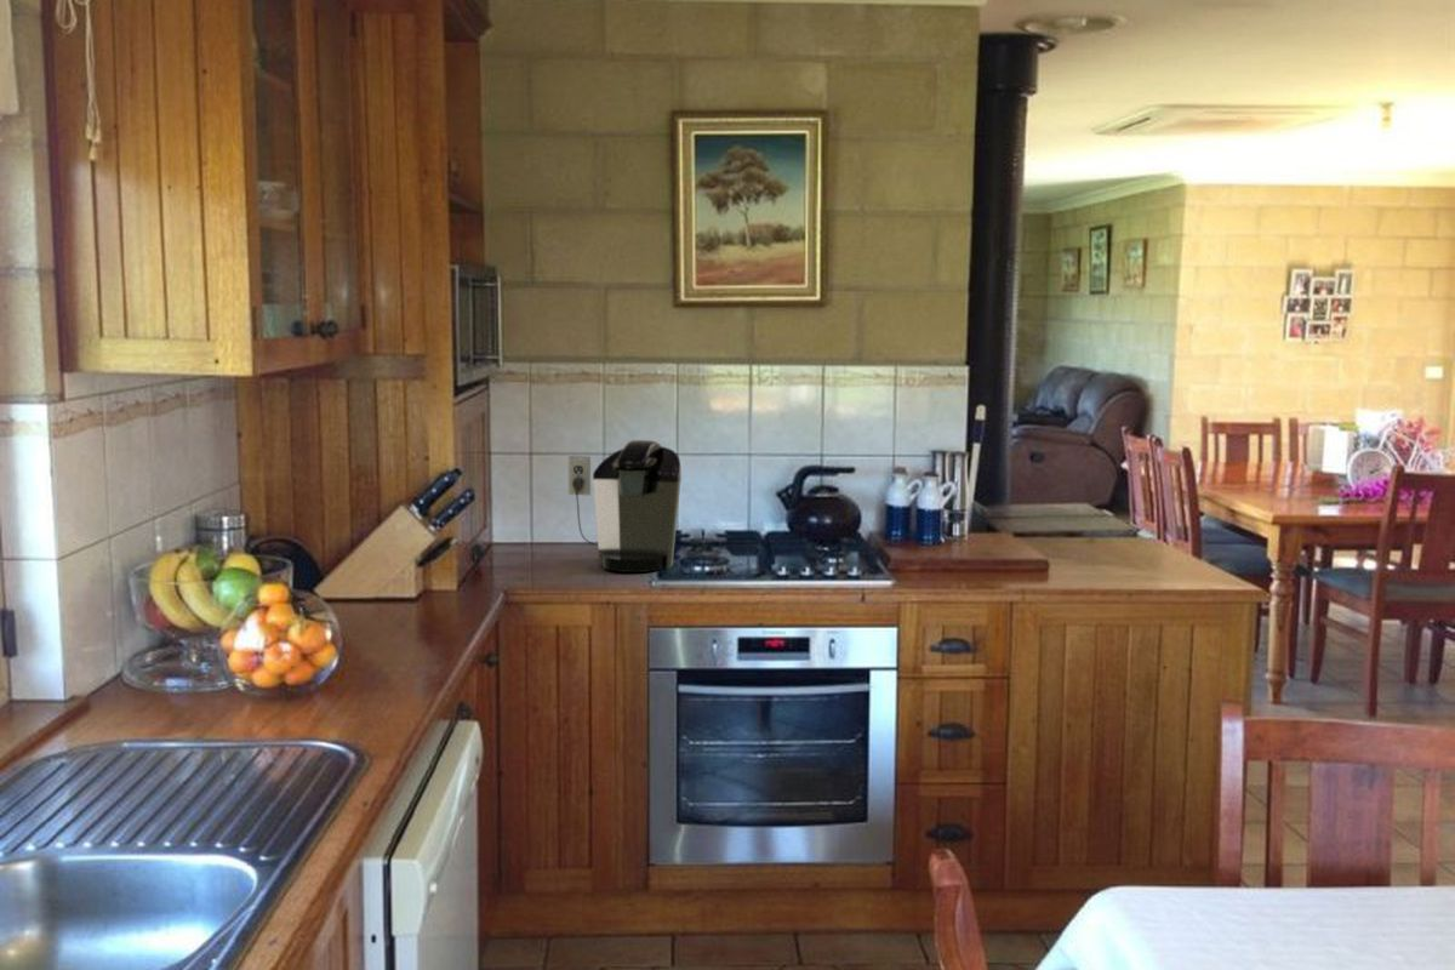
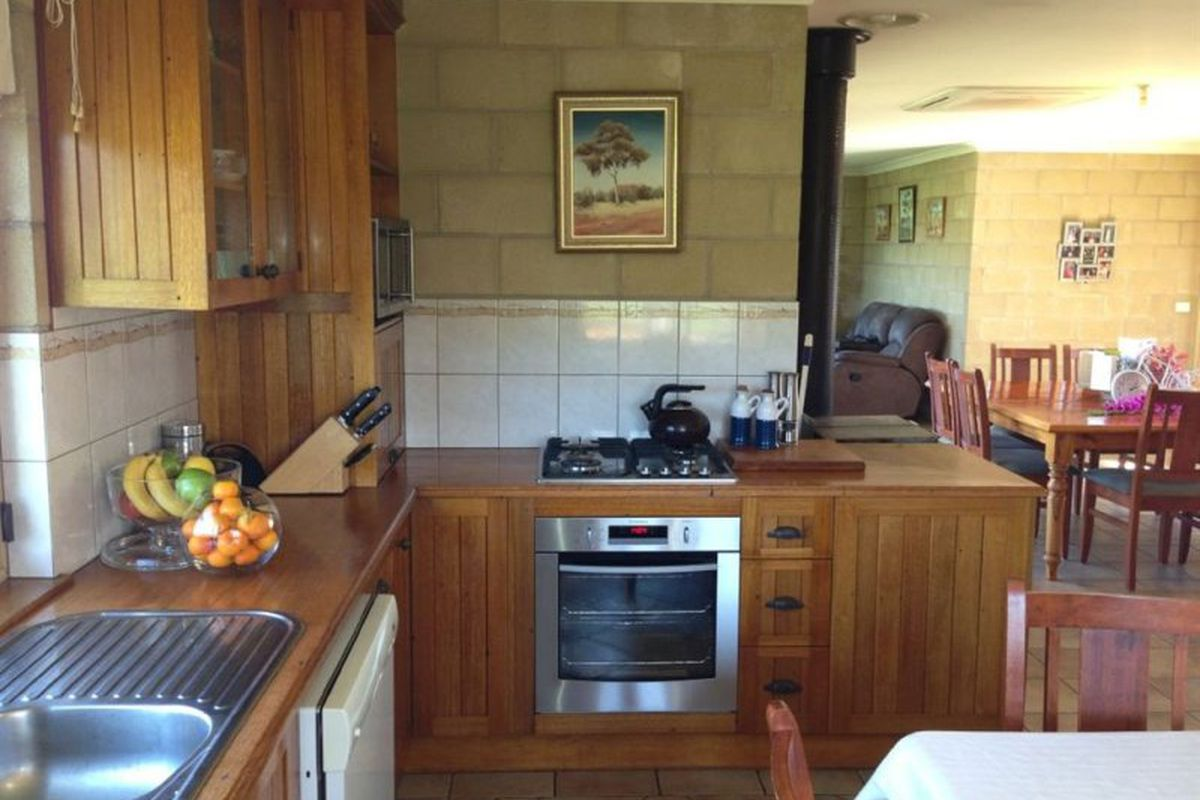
- coffee maker [567,439,683,574]
